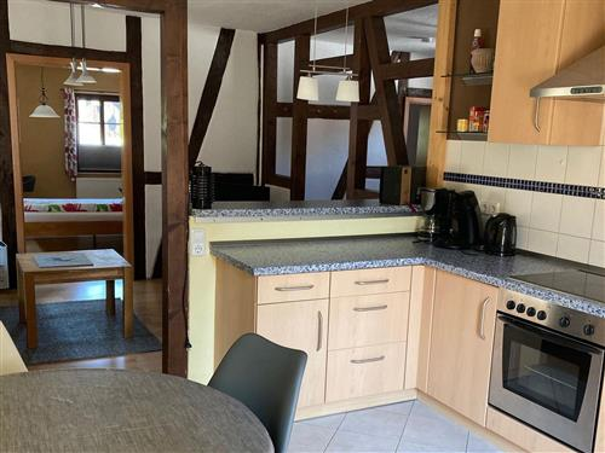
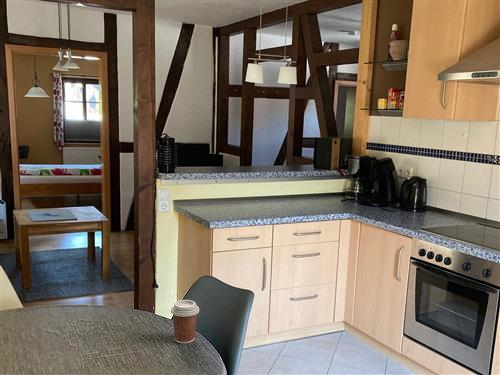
+ coffee cup [170,299,200,345]
